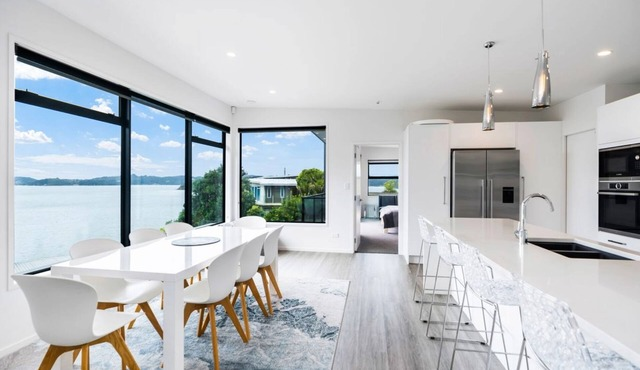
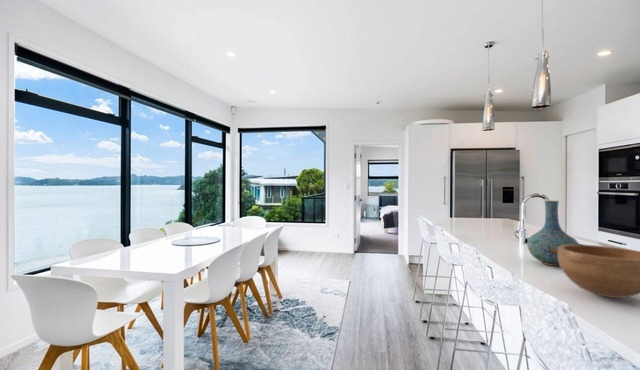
+ vase [526,200,580,267]
+ bowl [558,244,640,299]
